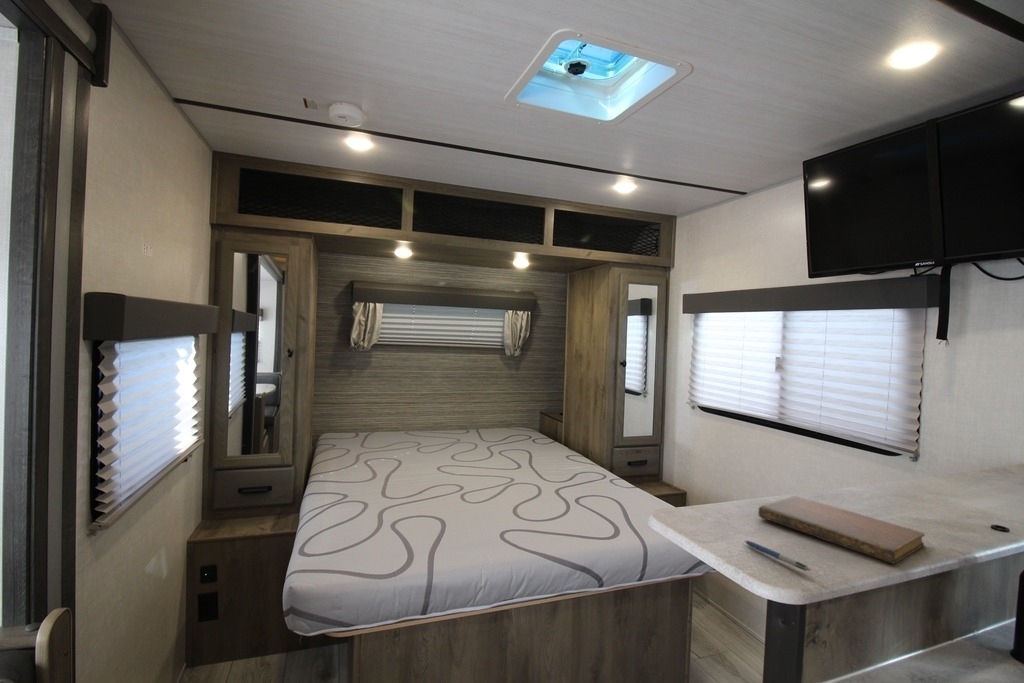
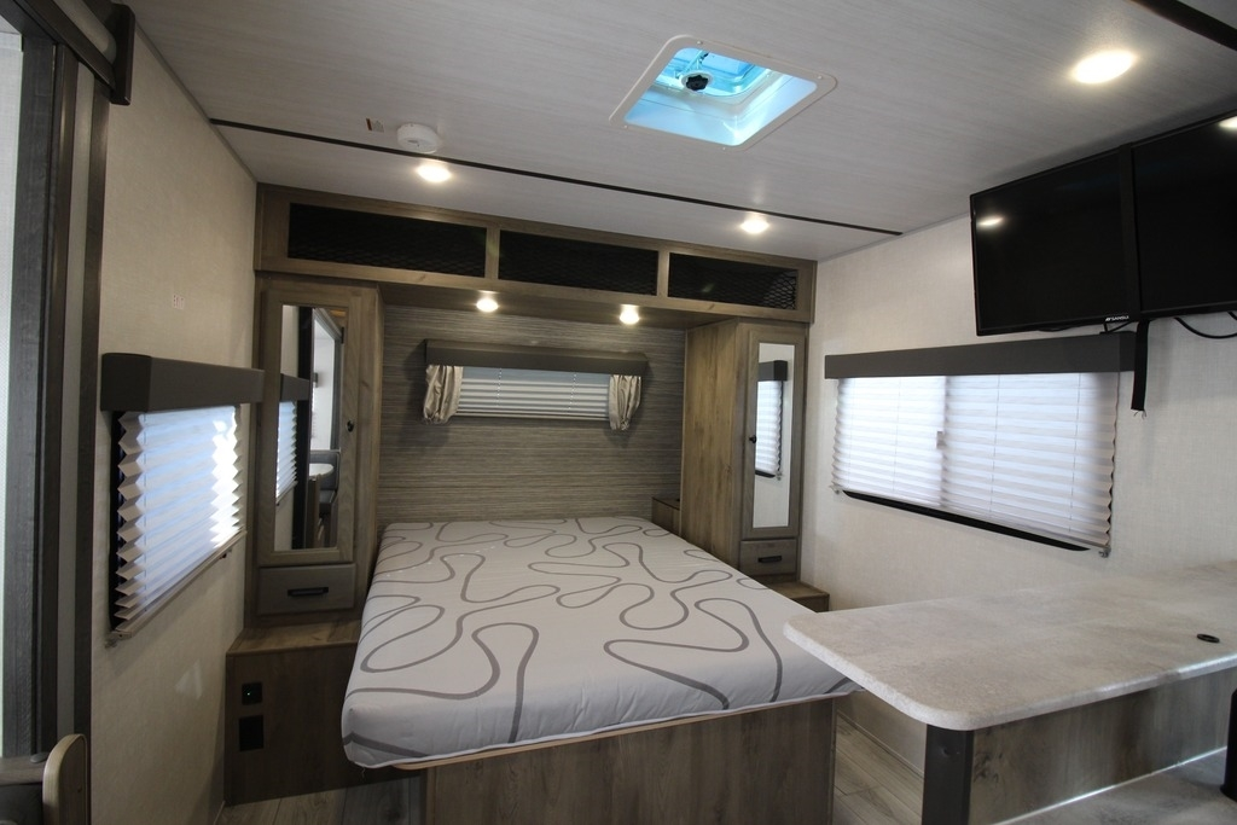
- pen [744,540,812,572]
- notebook [757,495,925,565]
